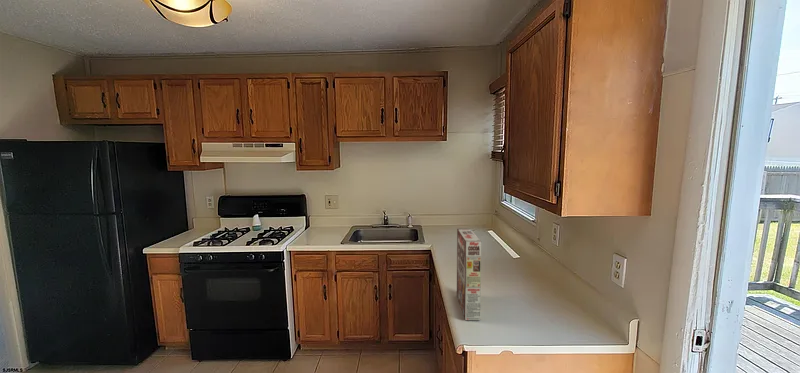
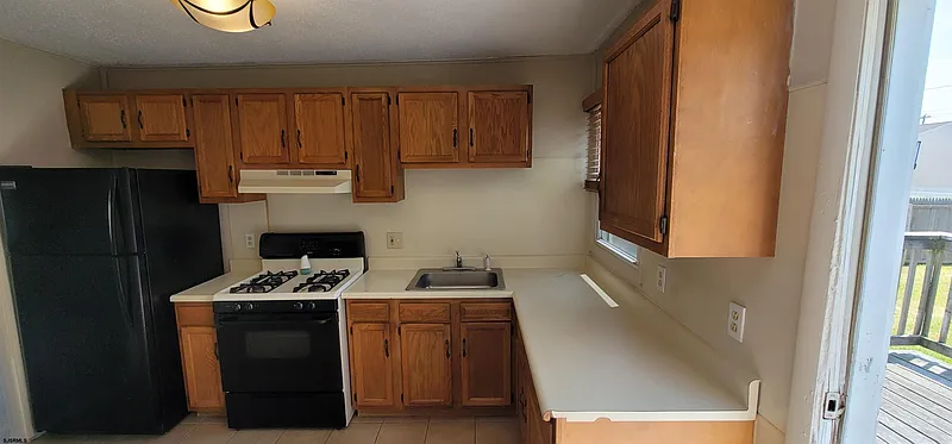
- cereal box [456,228,482,321]
